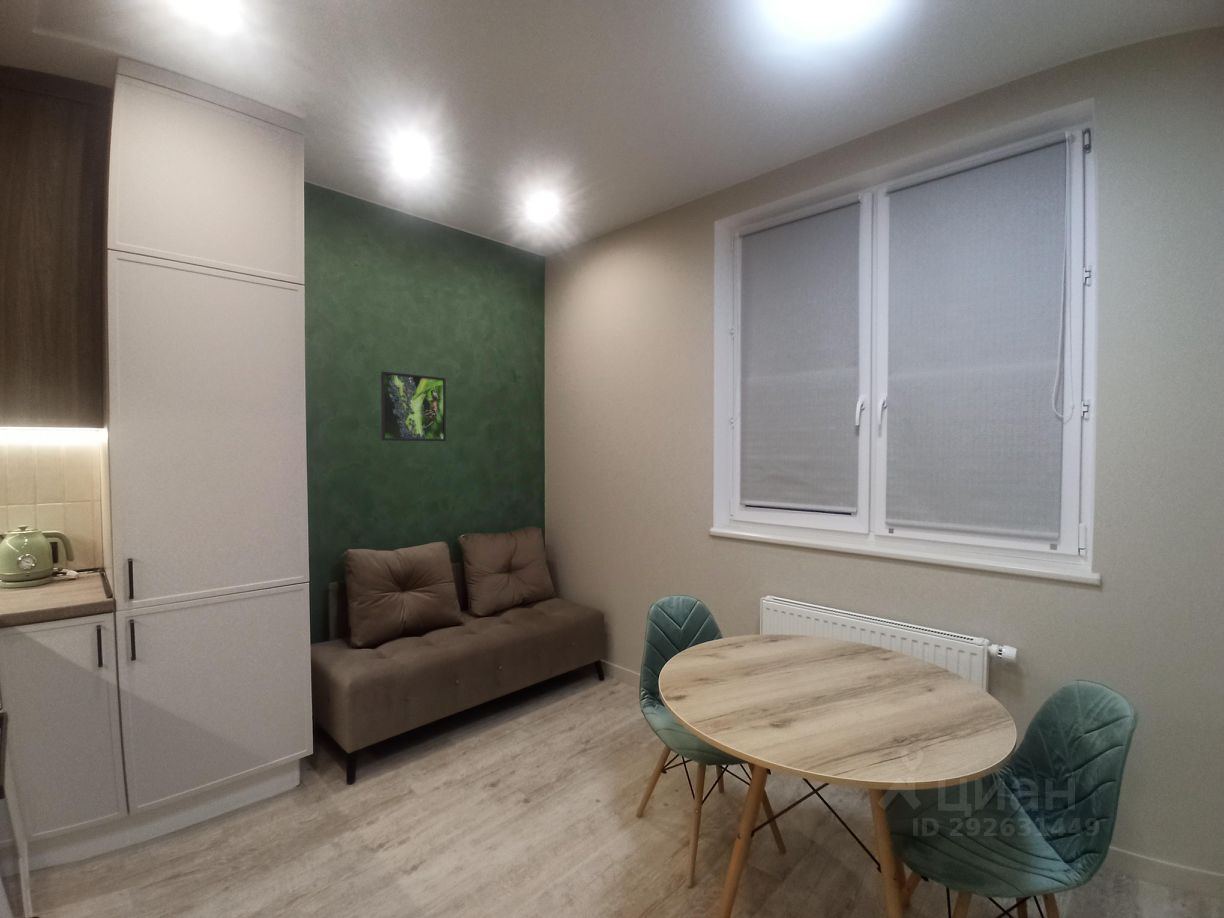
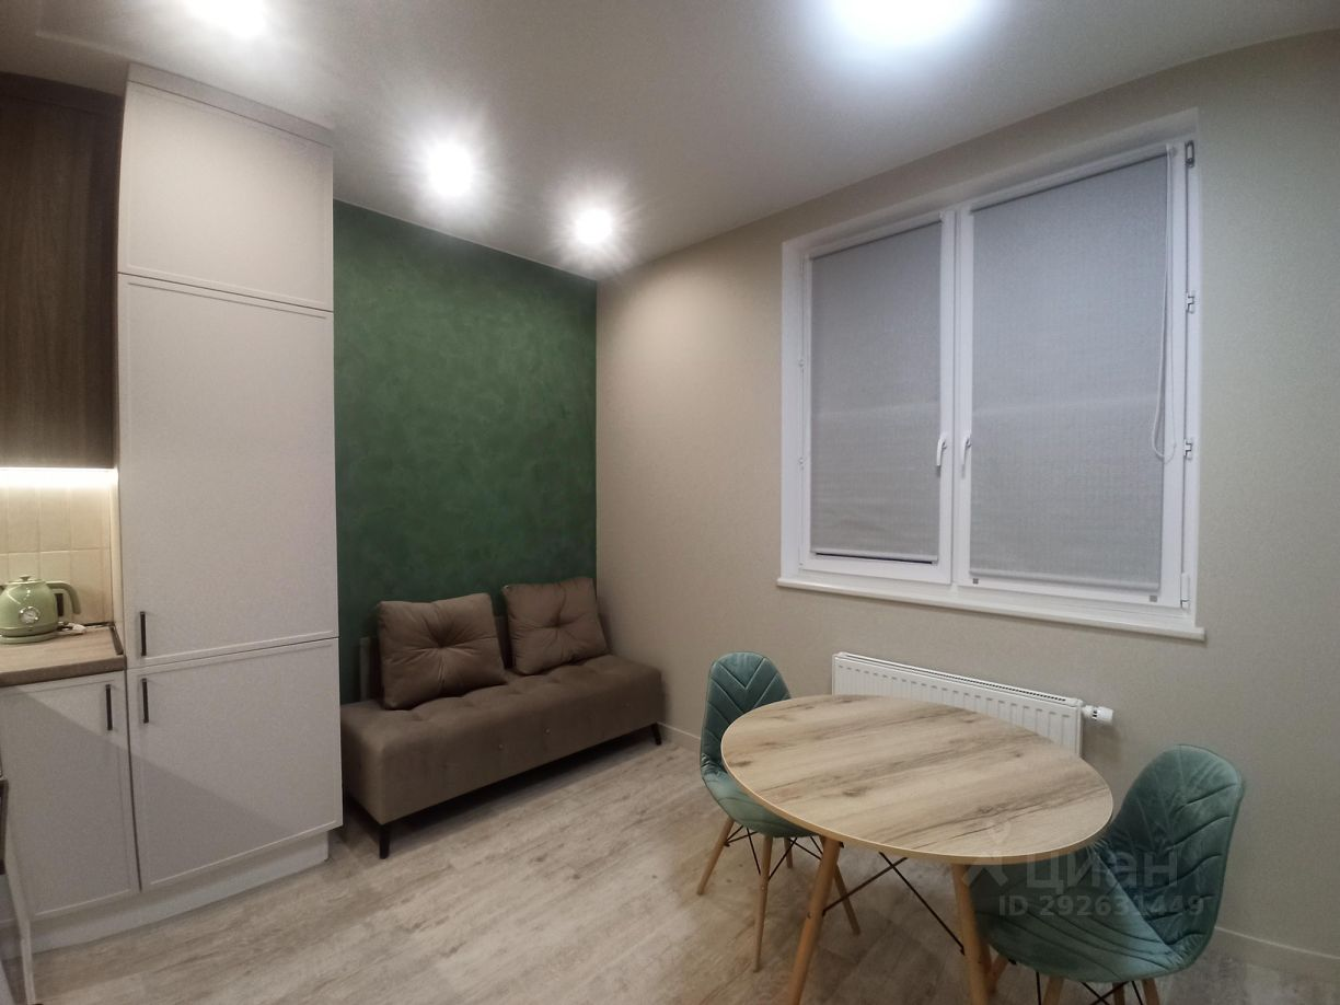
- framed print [380,370,447,442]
